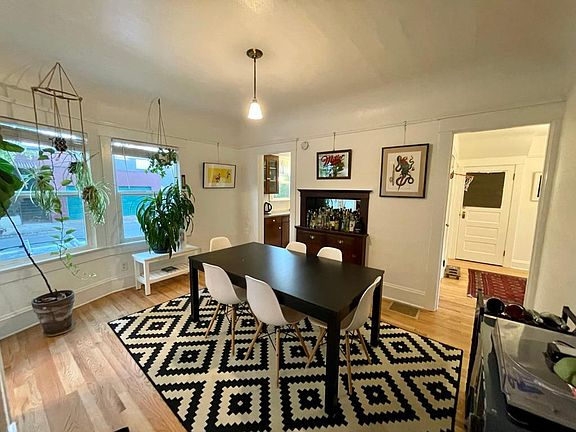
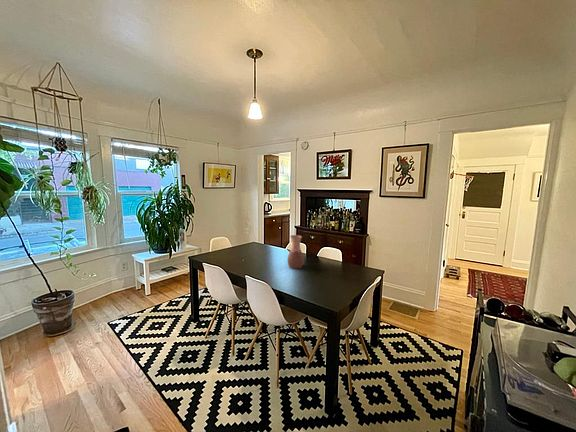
+ vase [287,234,305,270]
